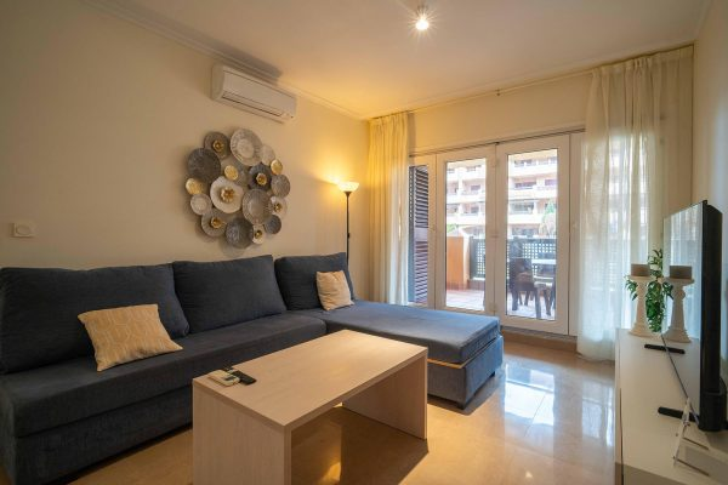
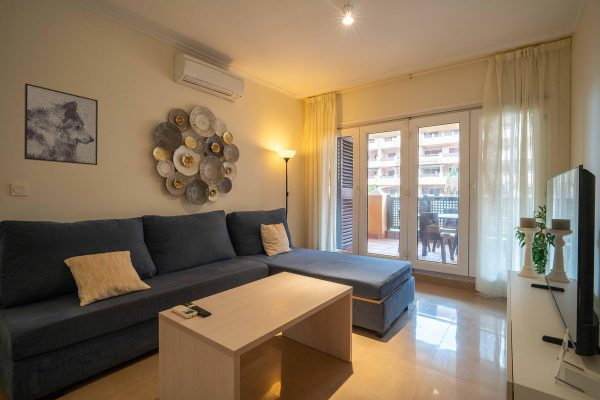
+ wall art [23,82,99,166]
